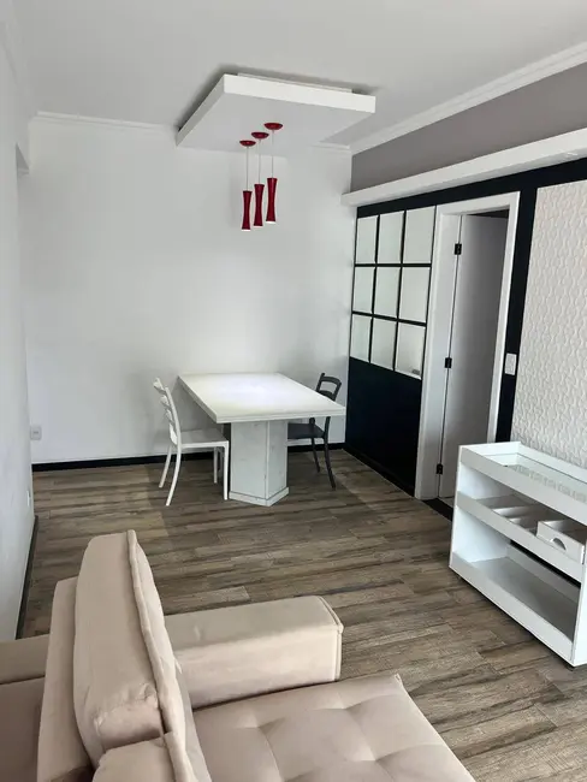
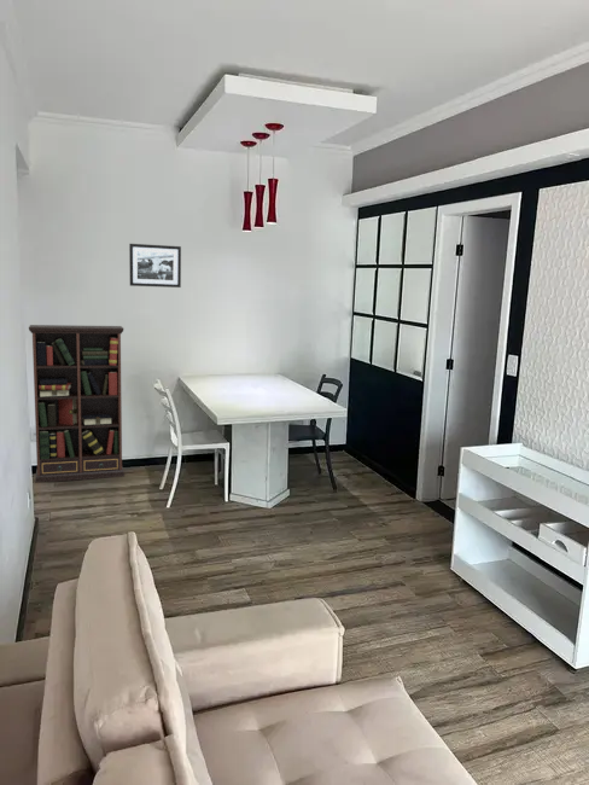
+ bookcase [28,324,126,484]
+ picture frame [128,243,182,289]
